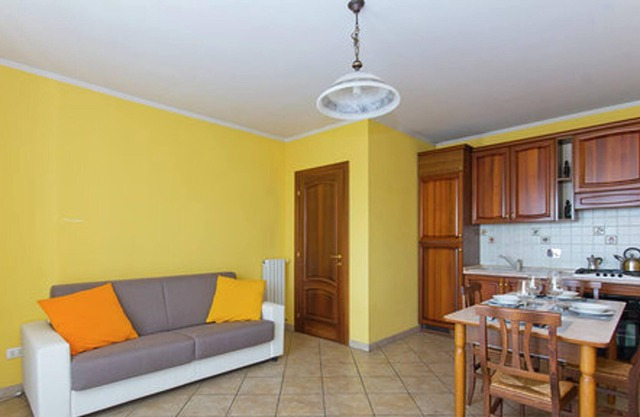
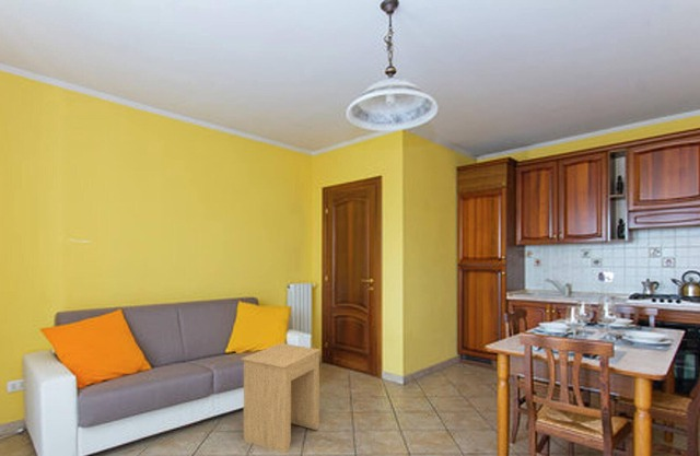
+ side table [241,342,322,455]
